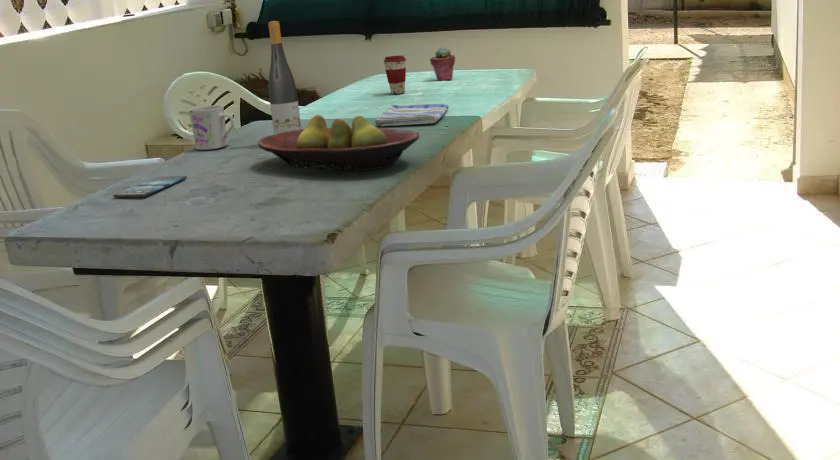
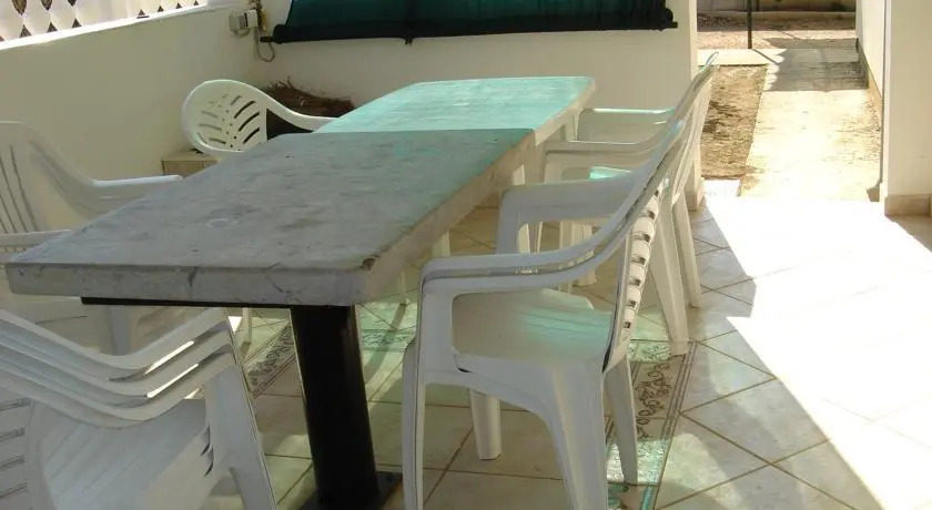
- potted succulent [429,46,456,82]
- coffee cup [383,55,407,95]
- dish towel [373,103,450,127]
- smartphone [112,175,188,198]
- wine bottle [267,20,302,134]
- fruit bowl [257,114,421,172]
- mug [188,104,235,151]
